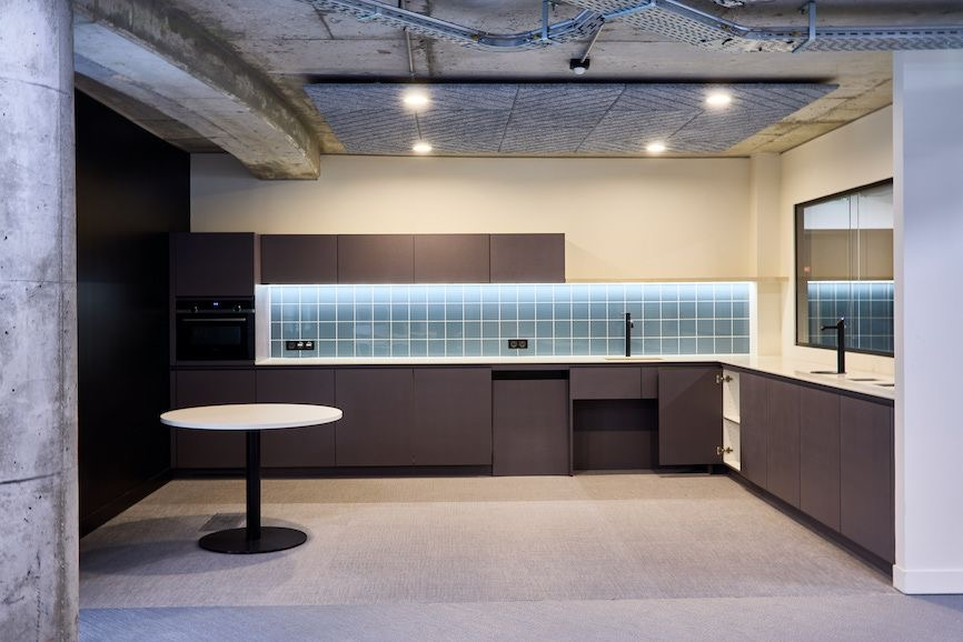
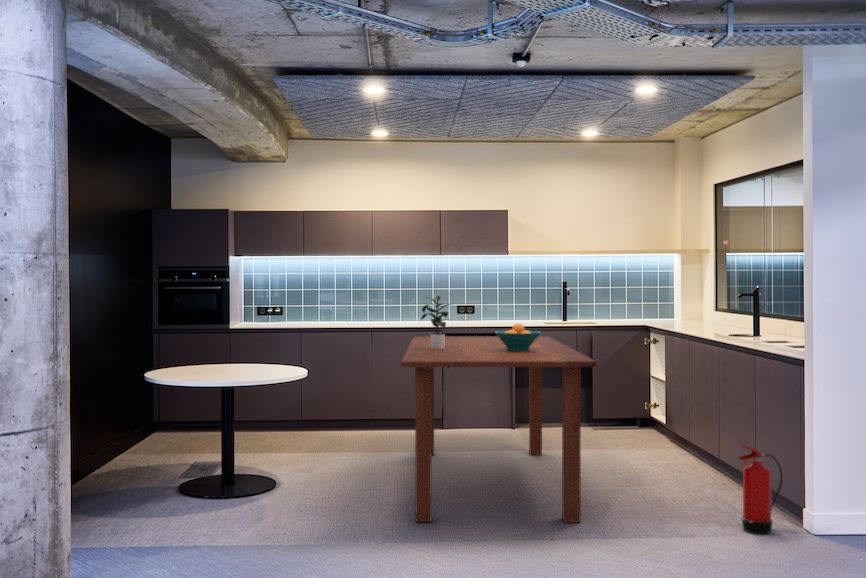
+ potted plant [420,292,455,350]
+ fruit bowl [494,322,542,351]
+ fire extinguisher [738,443,784,535]
+ dining table [400,335,598,523]
